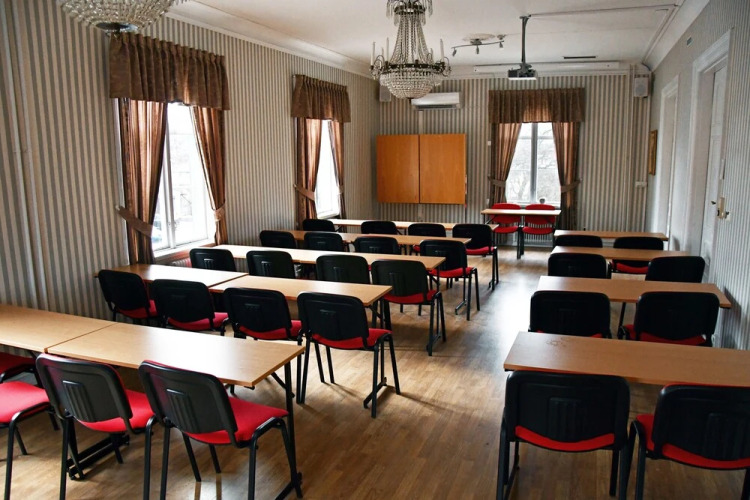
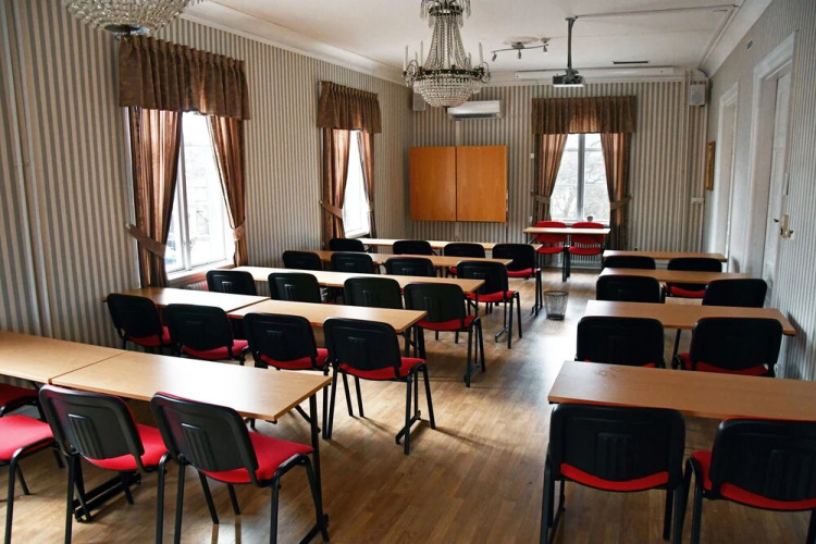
+ wastebasket [542,289,570,321]
